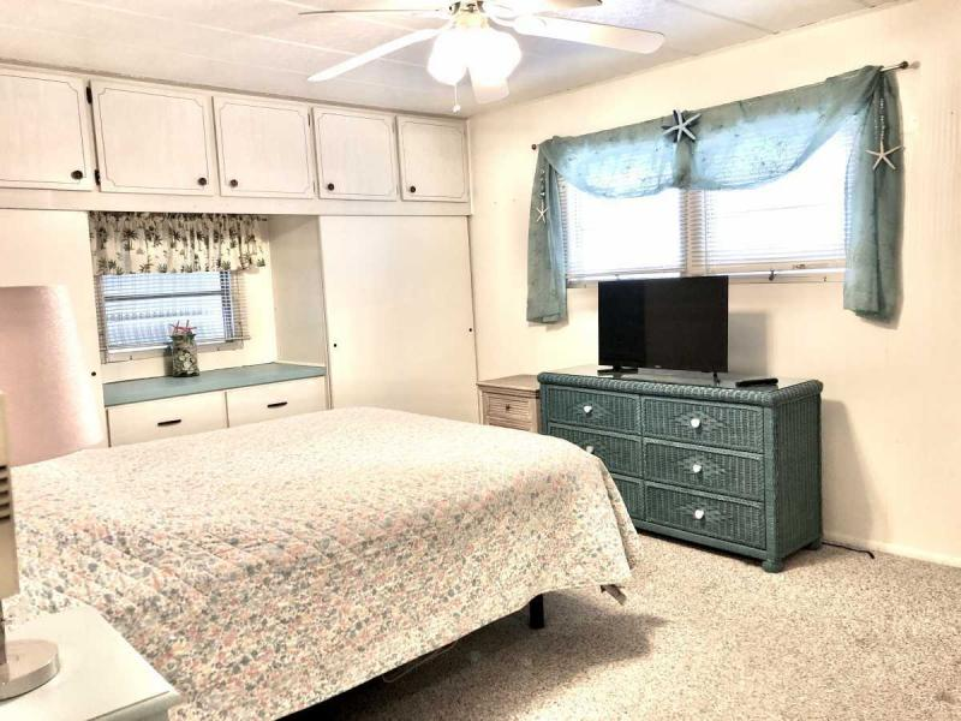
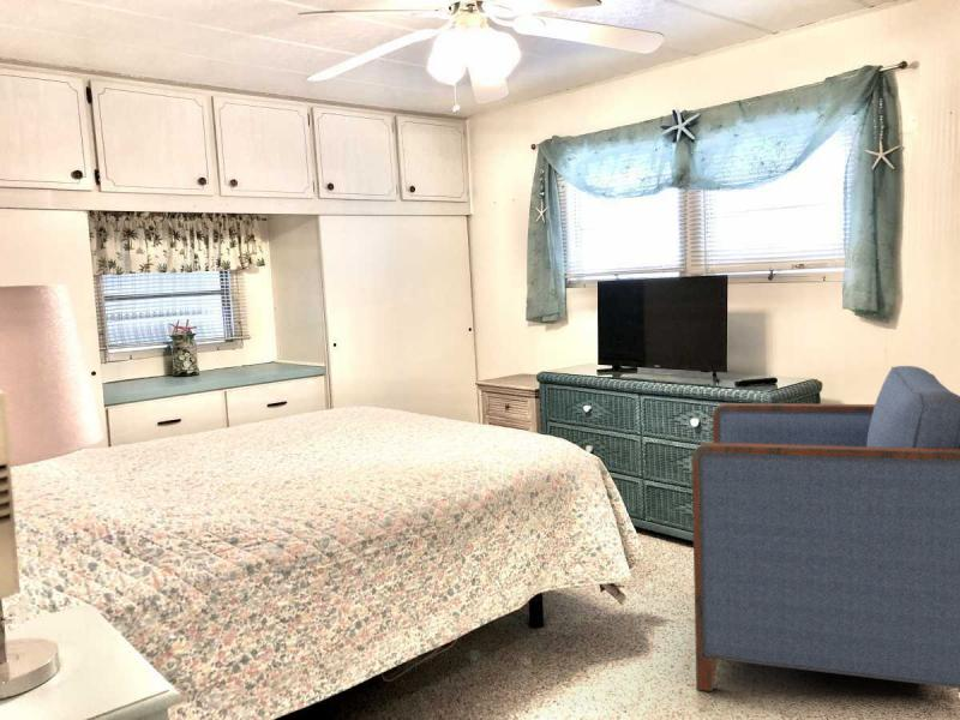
+ armchair [690,365,960,692]
